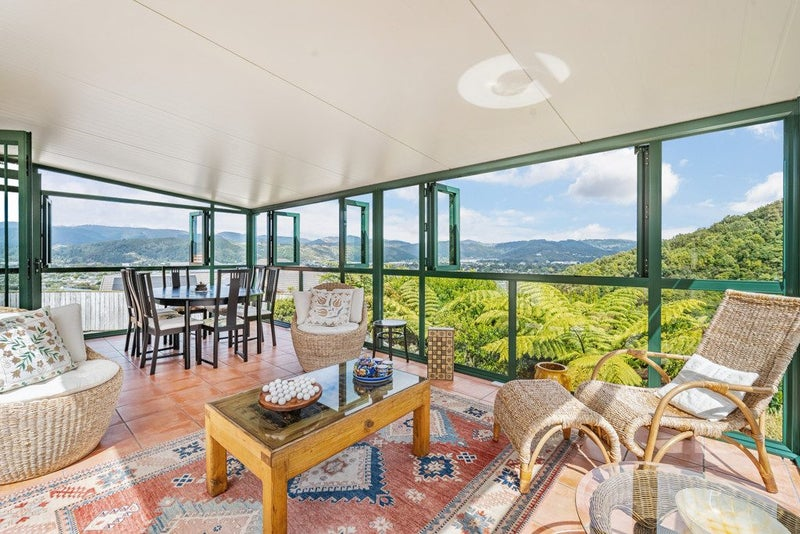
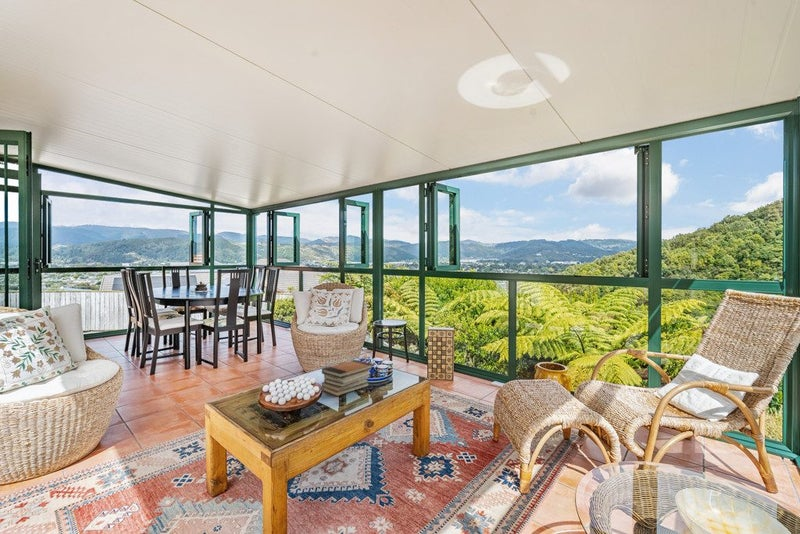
+ book stack [321,359,373,397]
